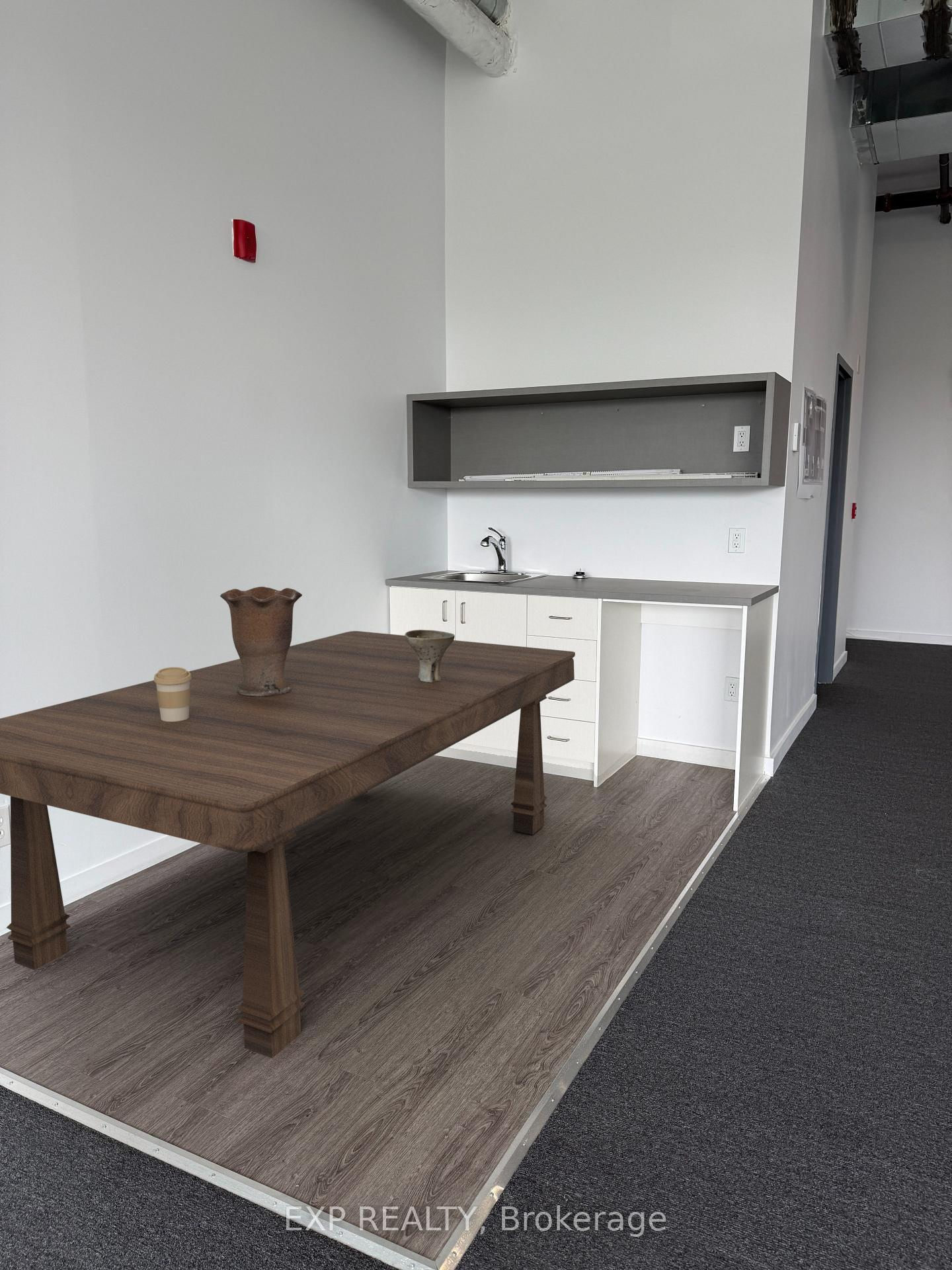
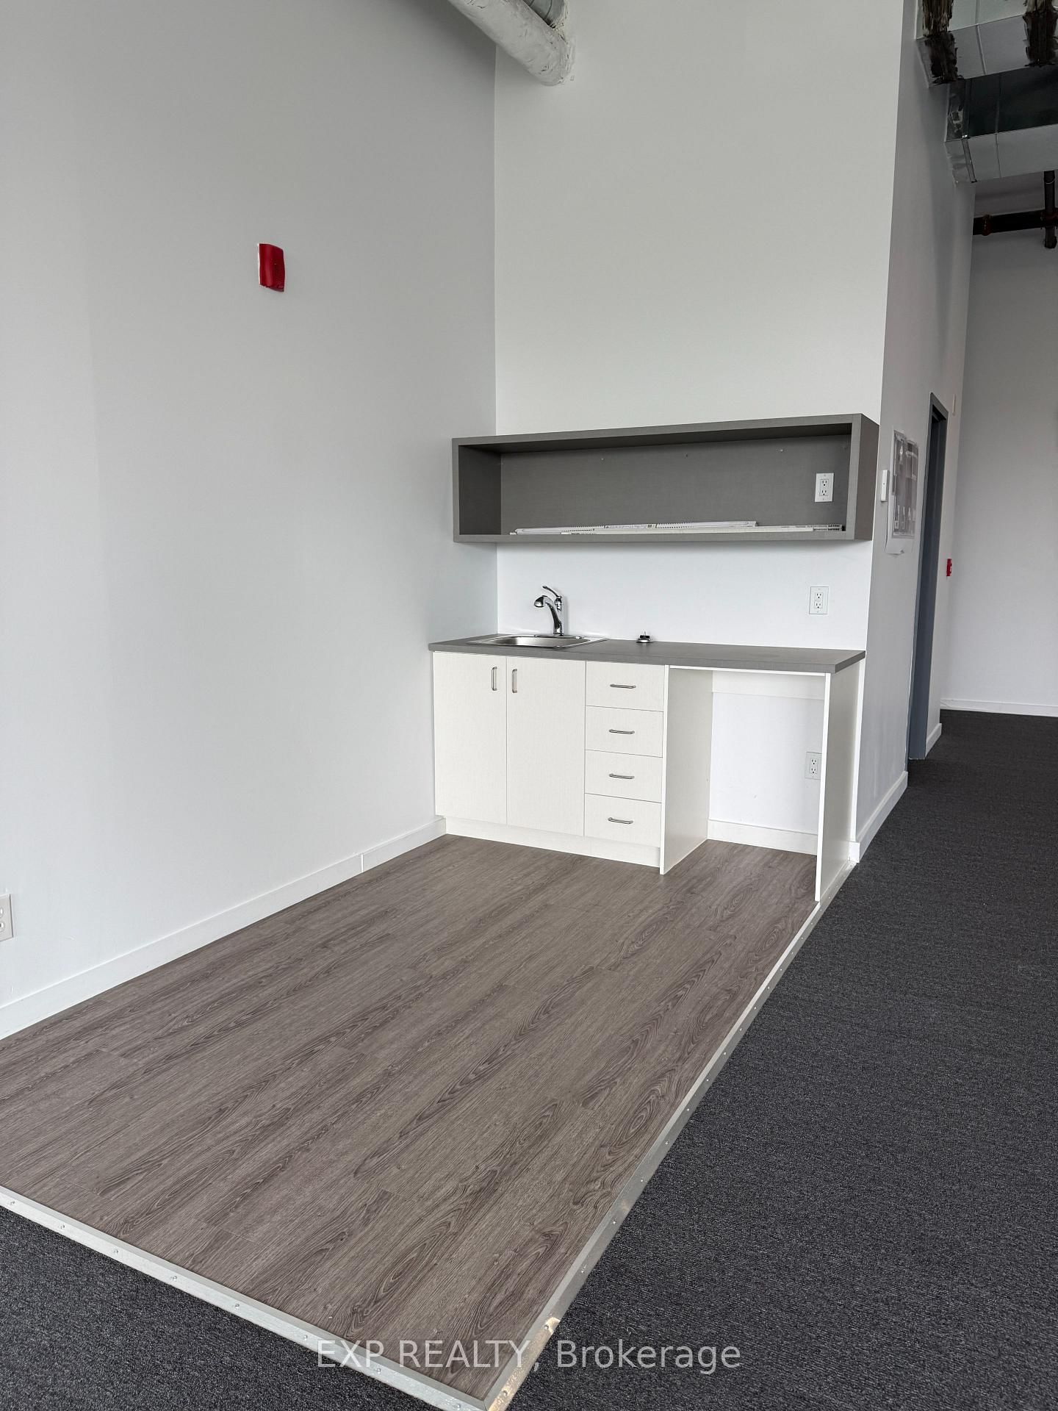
- vase [219,586,303,697]
- coffee cup [153,667,192,722]
- ceramic bowl [404,629,456,682]
- dining table [0,630,576,1059]
